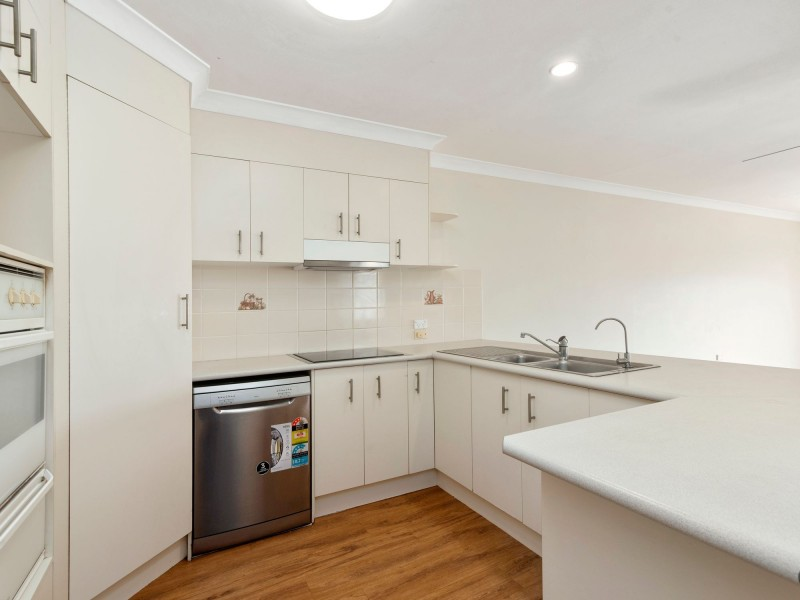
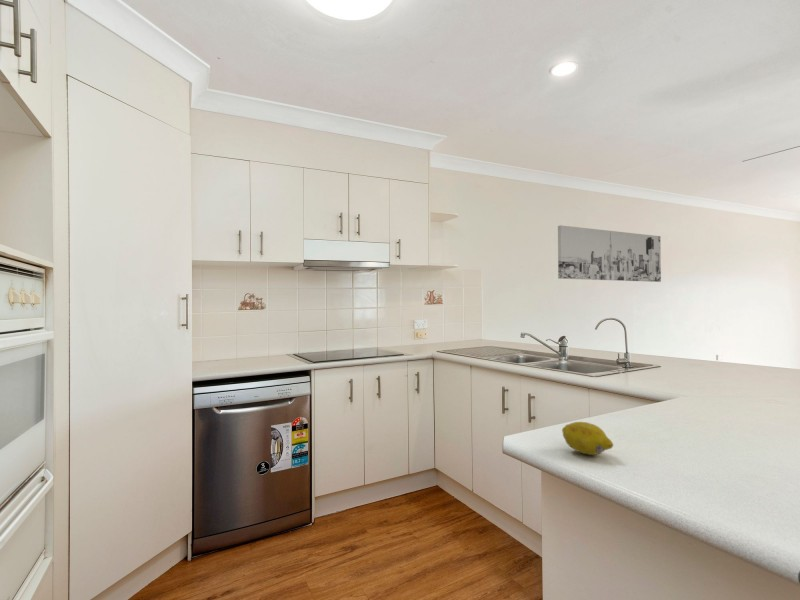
+ fruit [561,421,614,456]
+ wall art [557,224,662,283]
